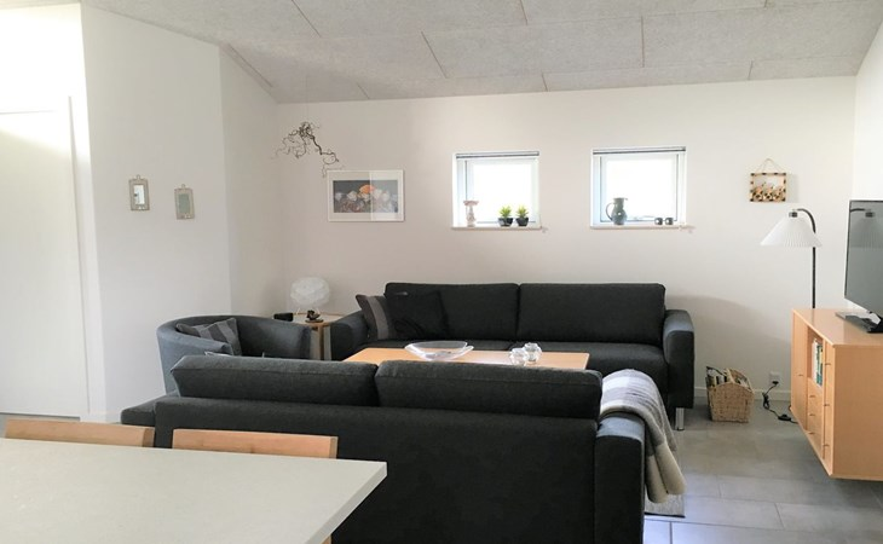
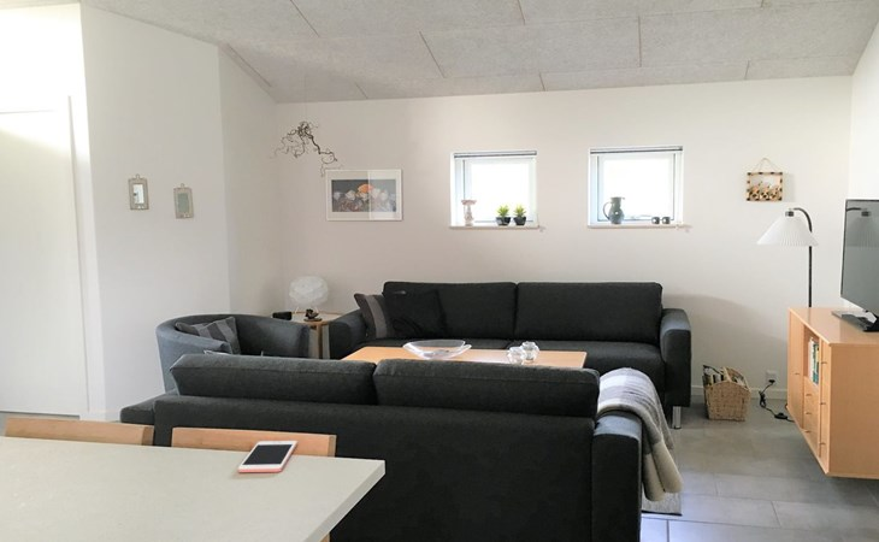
+ cell phone [237,440,299,473]
